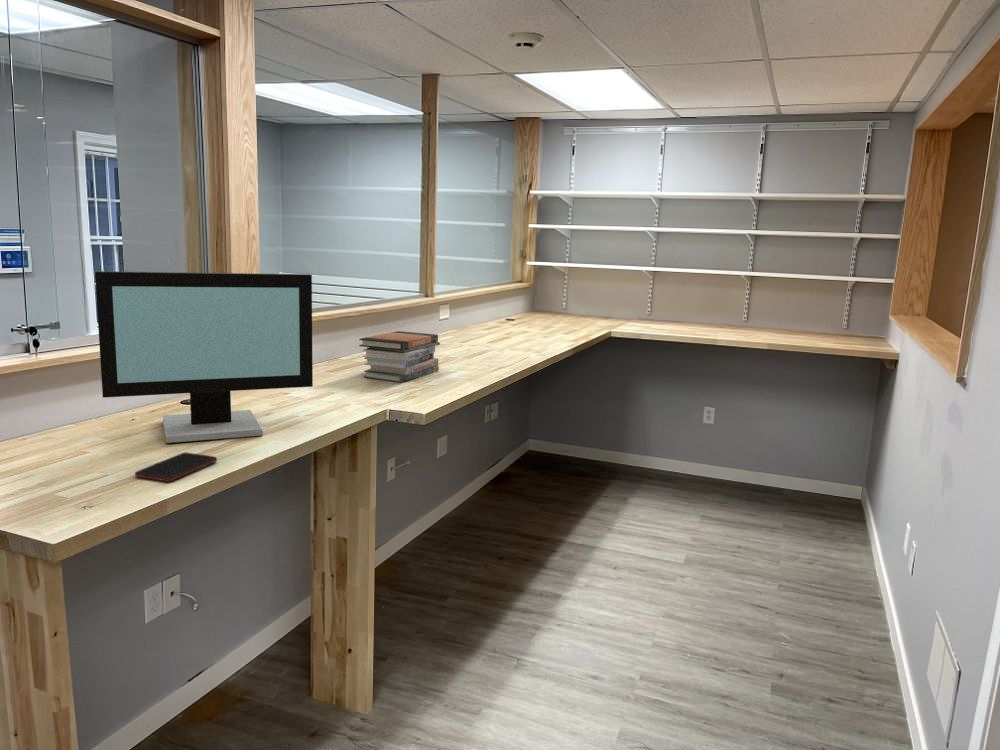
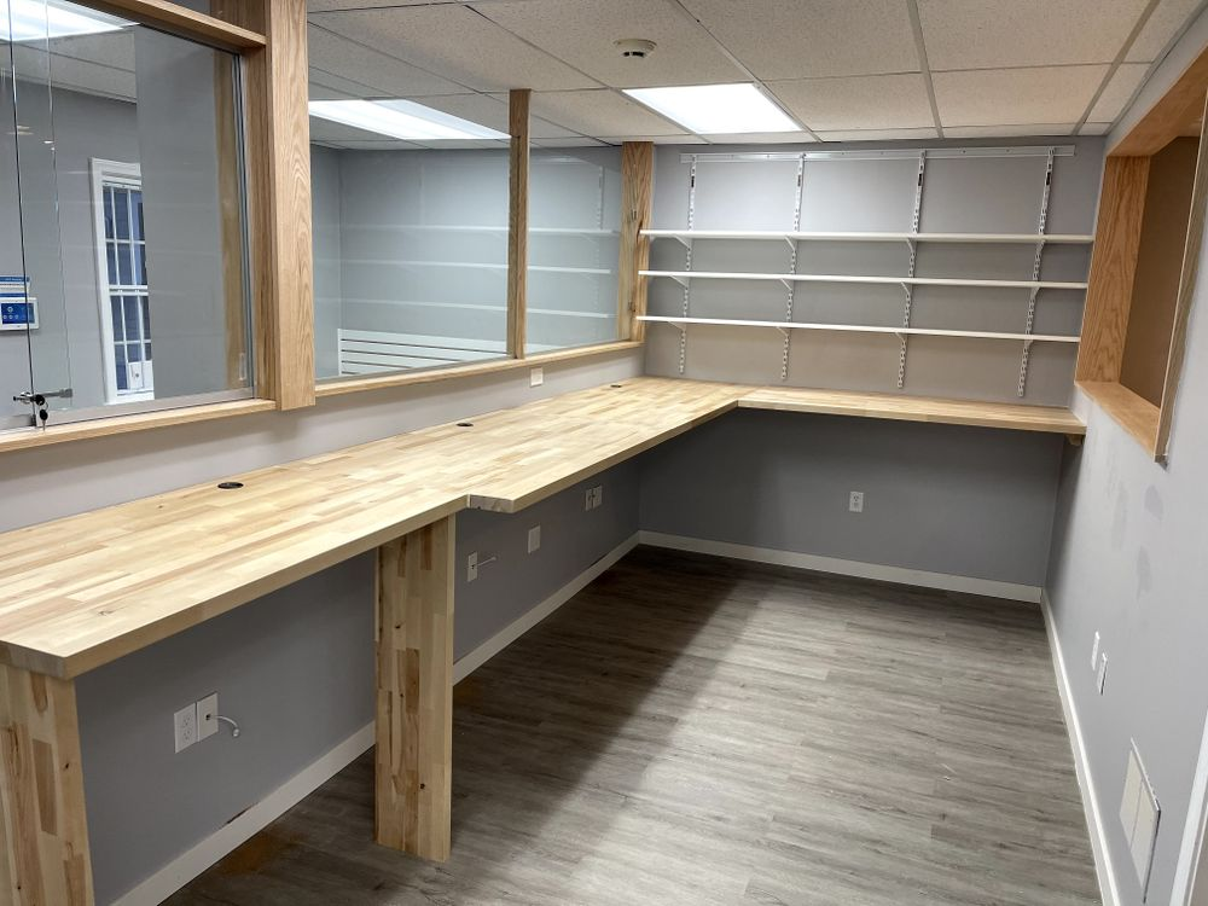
- book stack [358,330,441,383]
- smartphone [134,452,218,483]
- computer monitor [94,270,314,444]
